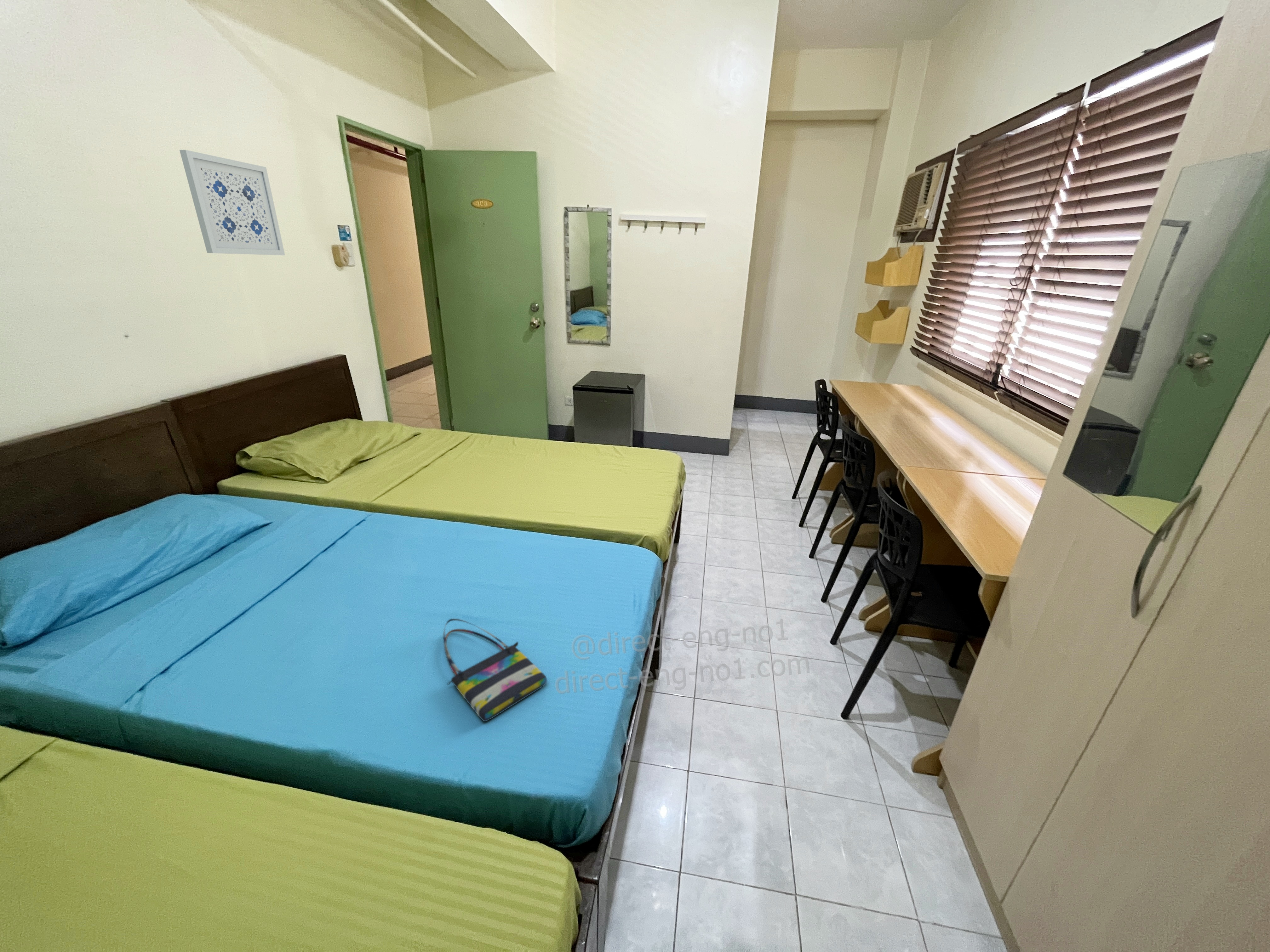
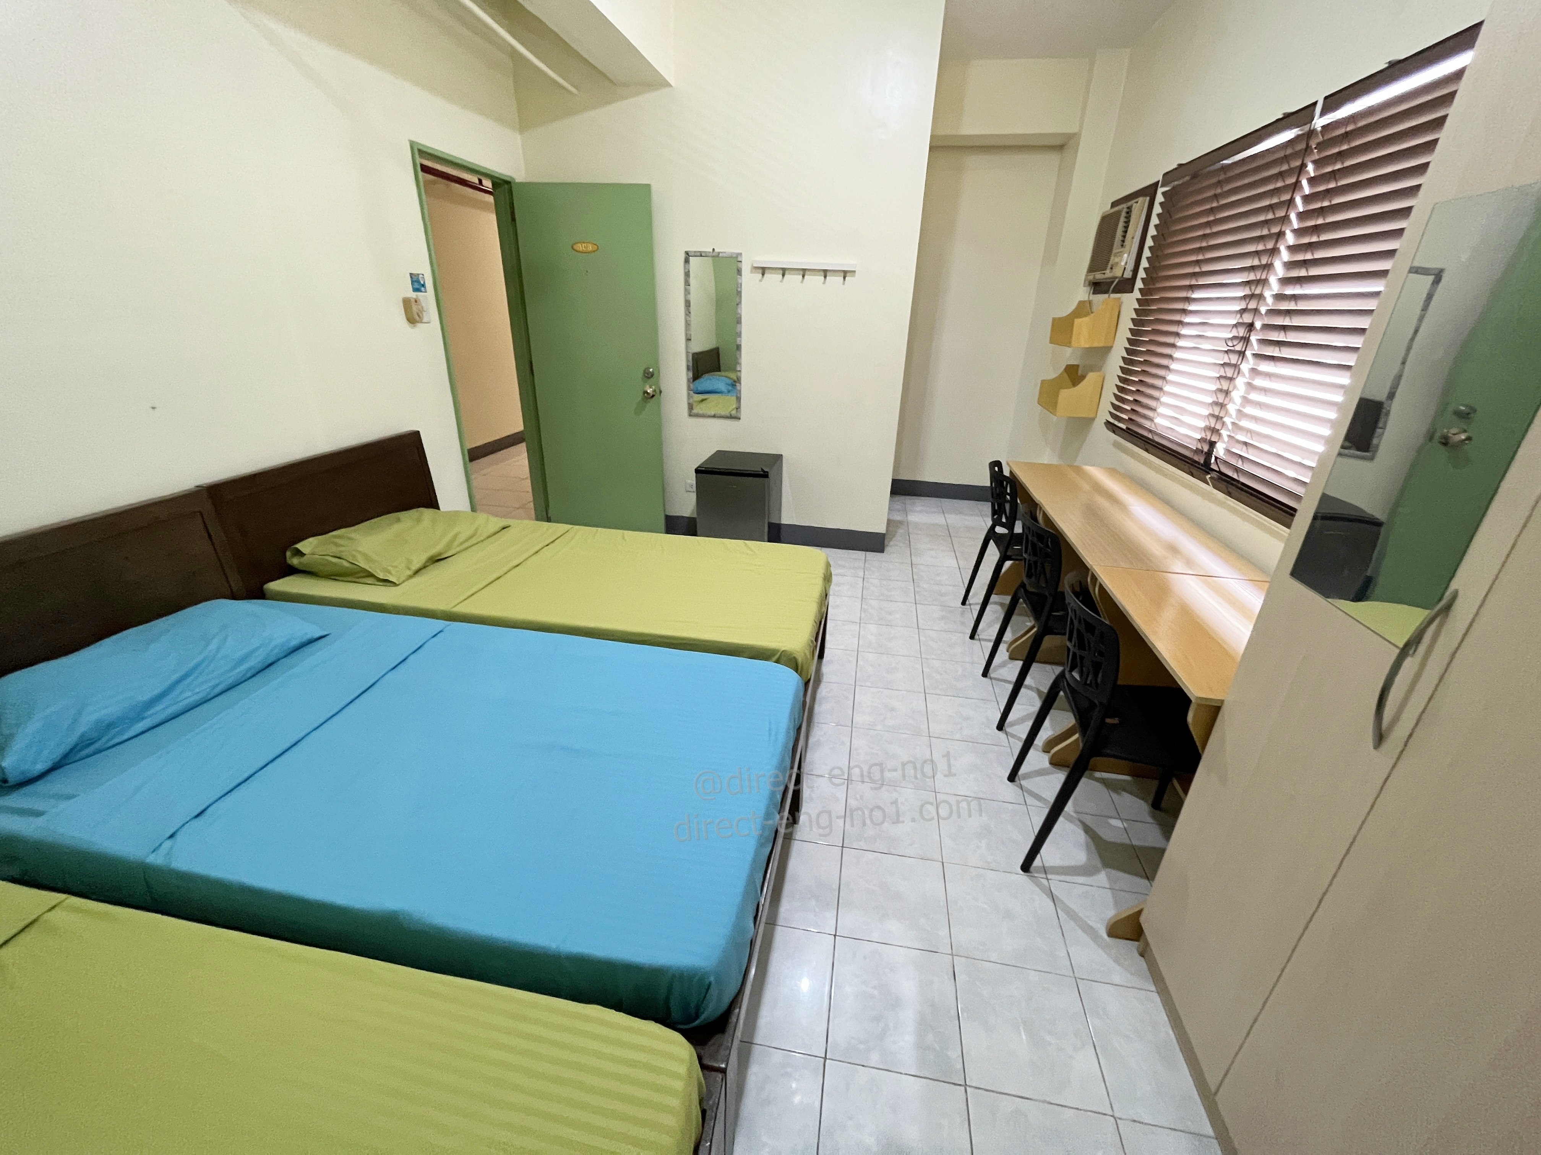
- tote bag [443,618,547,722]
- wall art [179,150,285,256]
